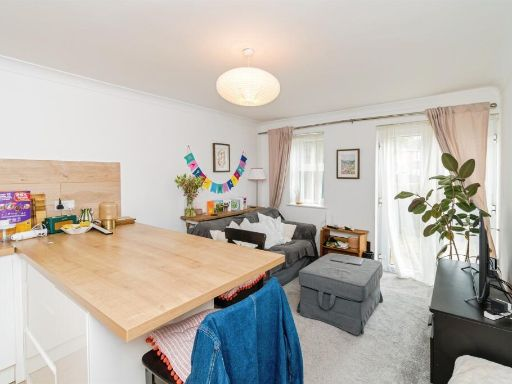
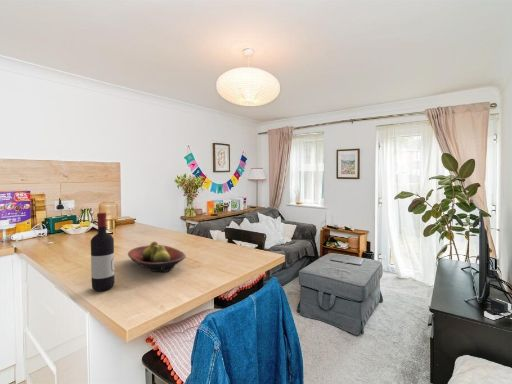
+ fruit bowl [127,241,187,273]
+ wine bottle [90,212,115,292]
